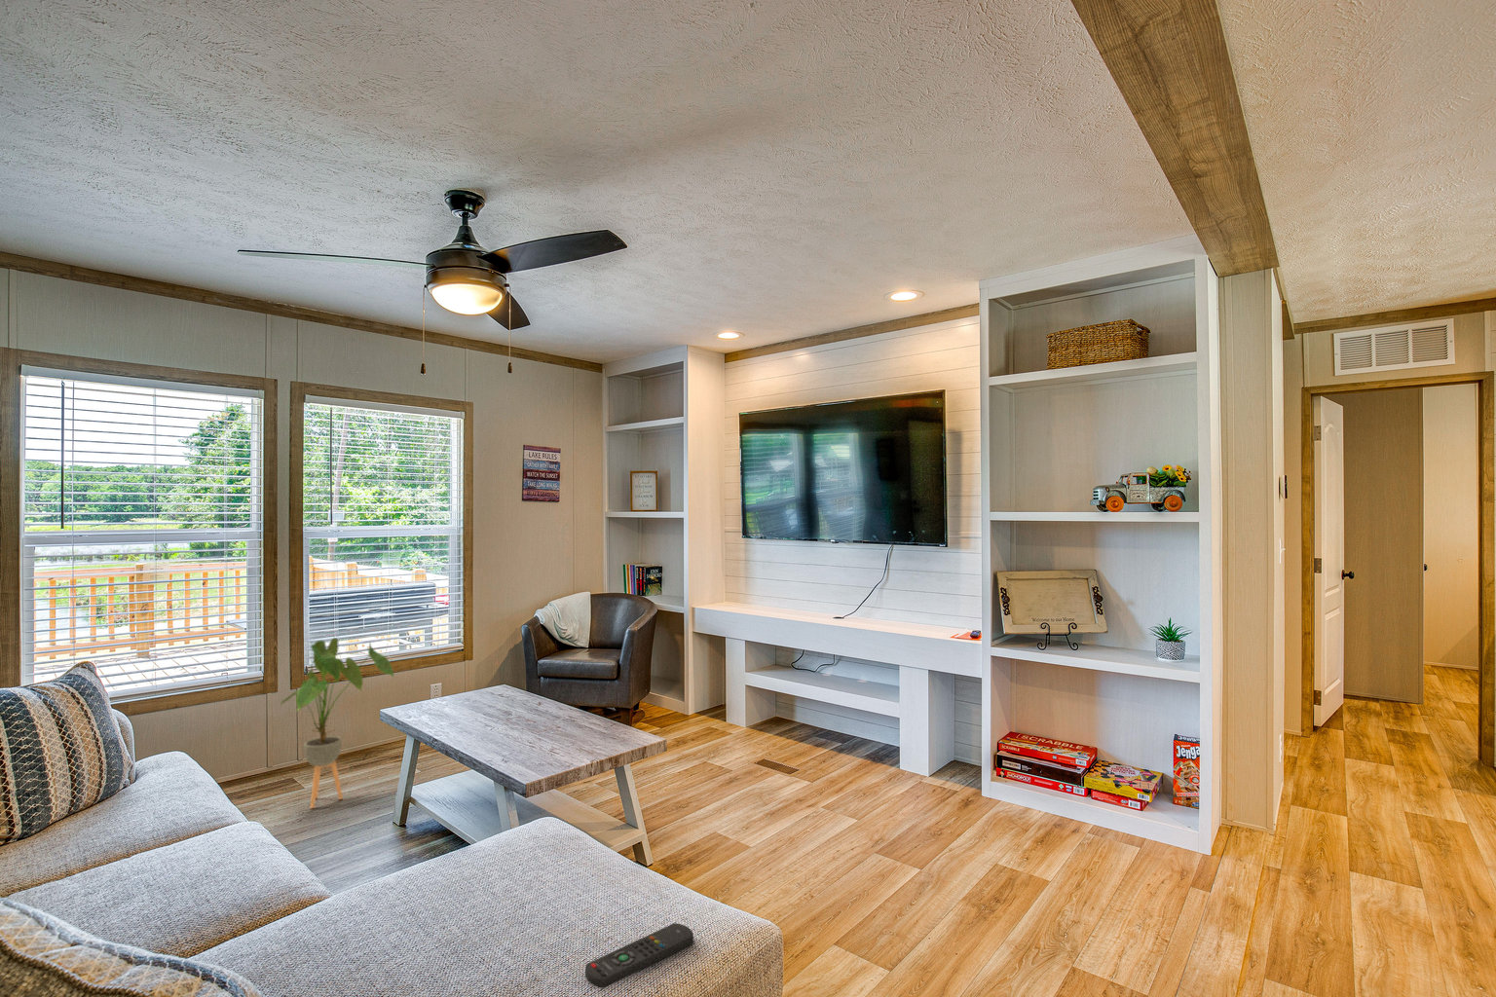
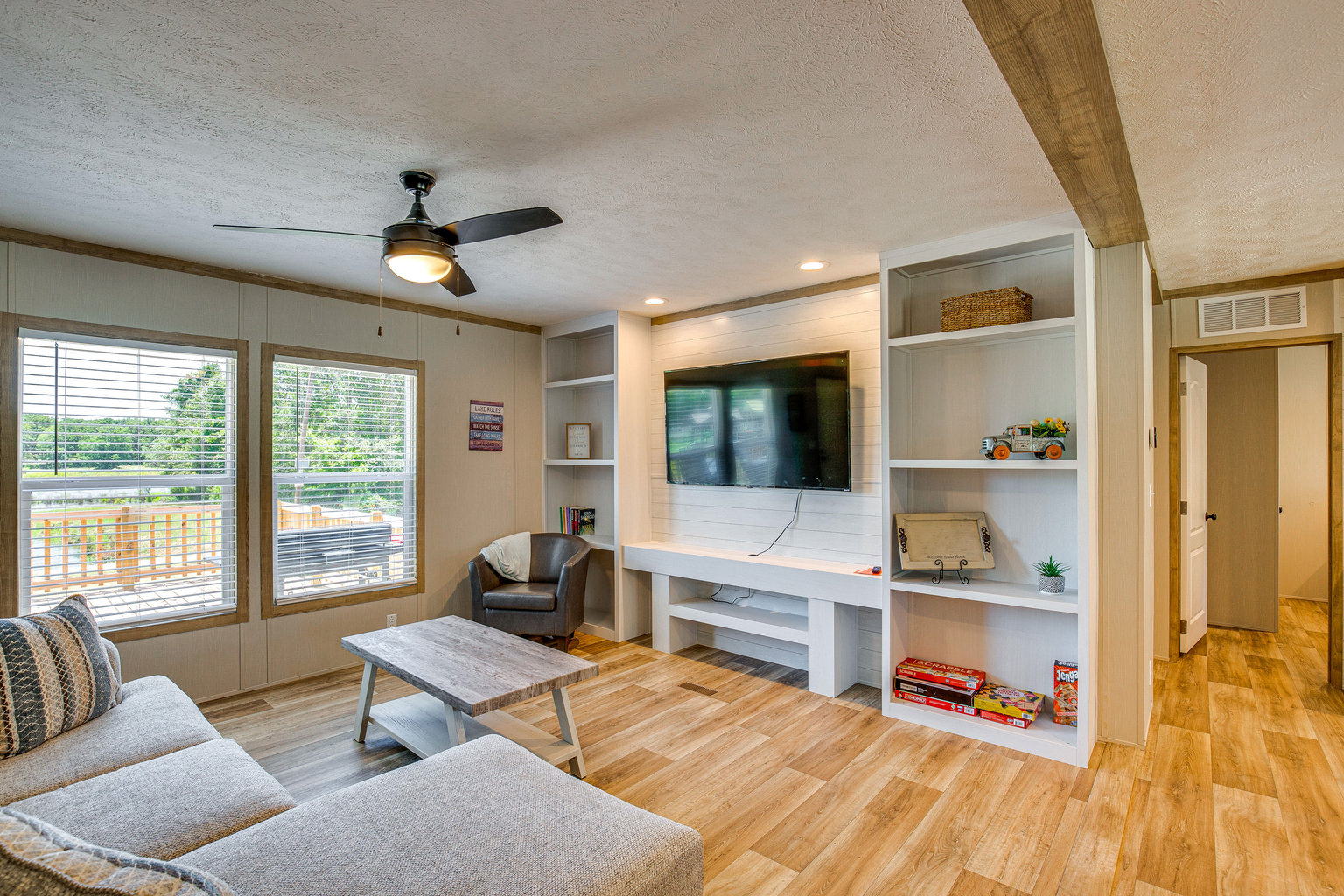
- remote control [584,922,695,989]
- house plant [278,636,395,809]
